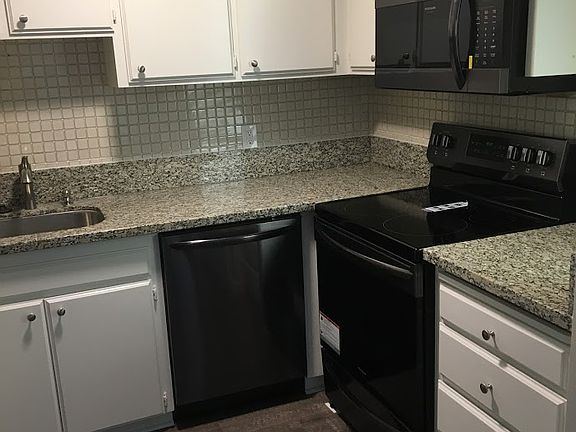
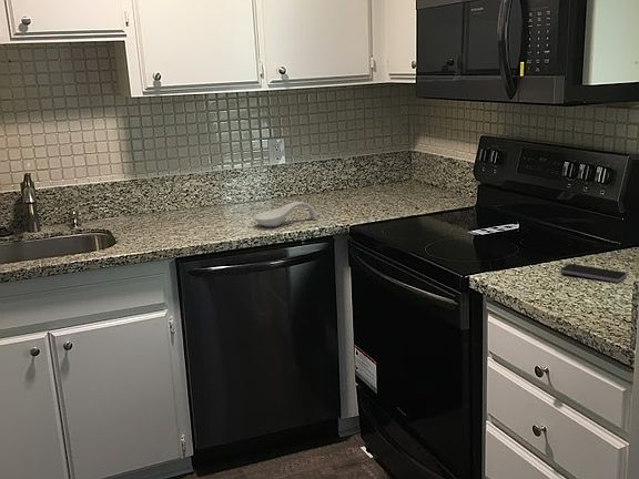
+ spoon rest [253,201,318,227]
+ smartphone [559,263,628,283]
